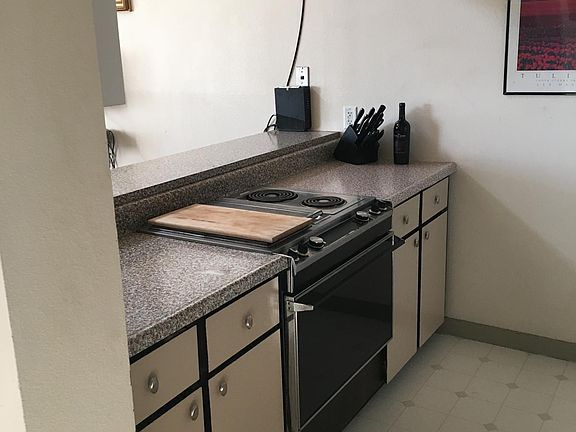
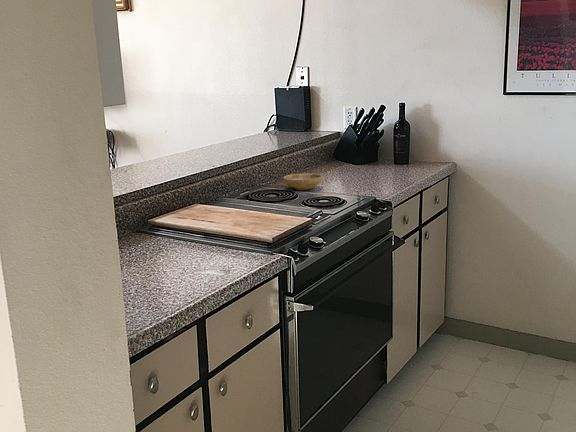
+ ceramic bowl [283,173,323,191]
